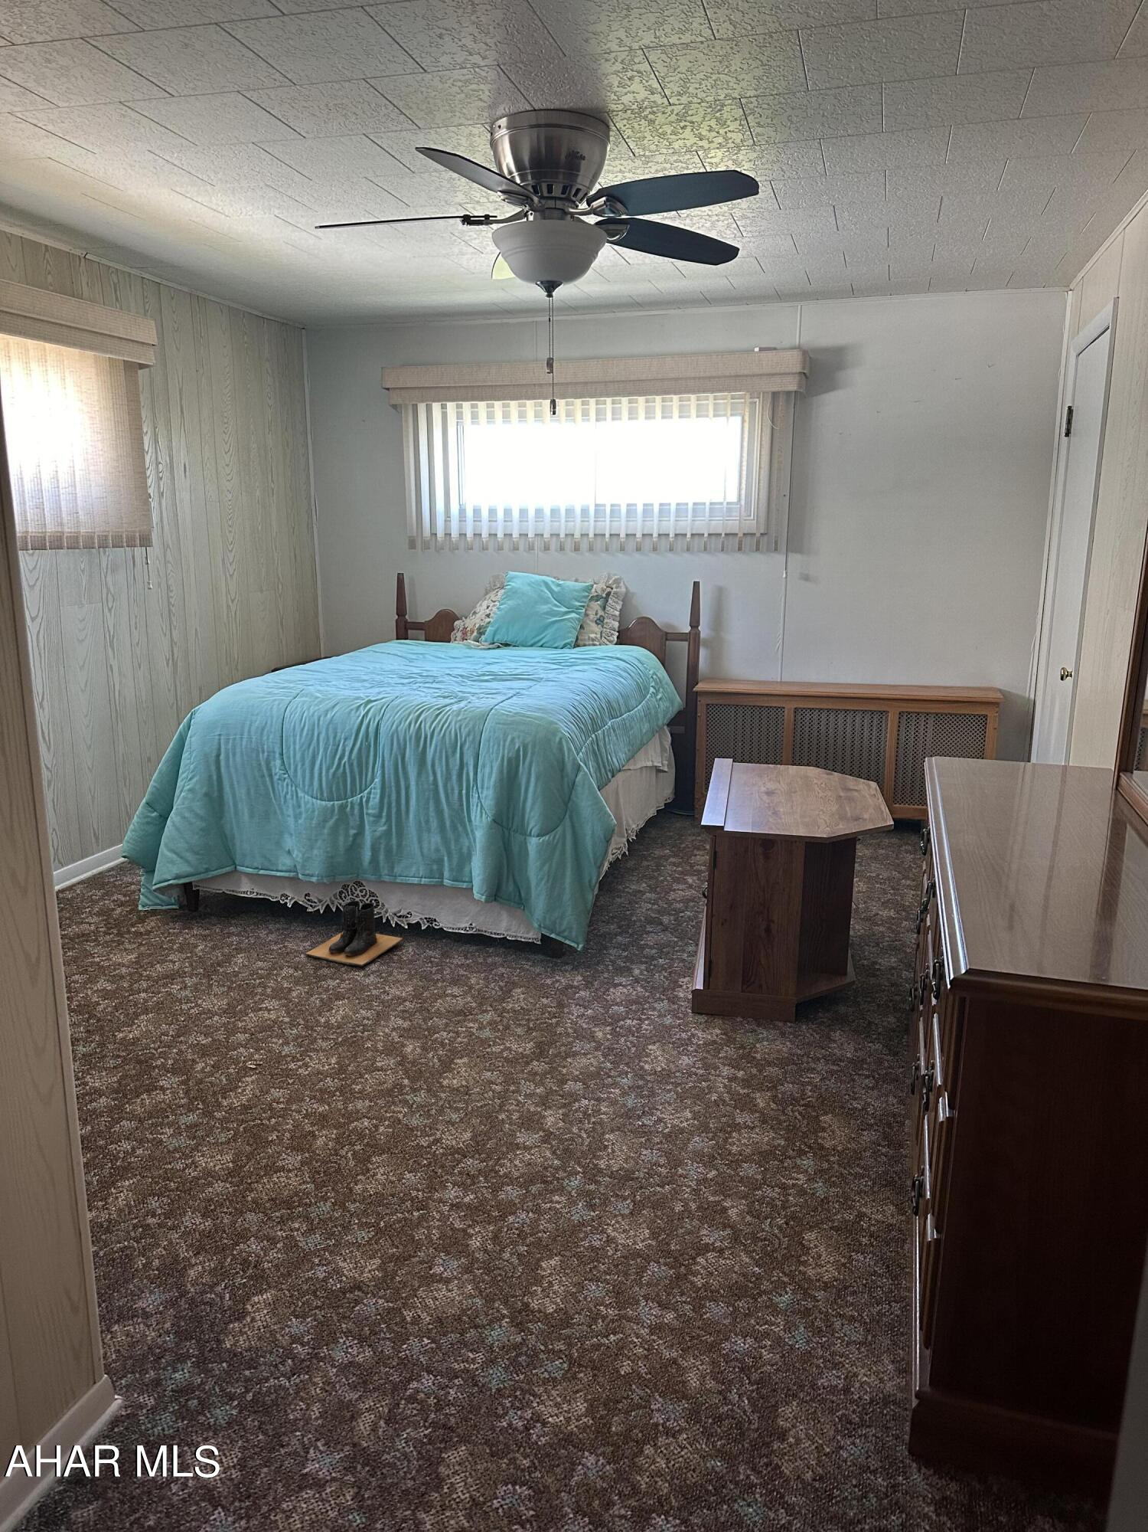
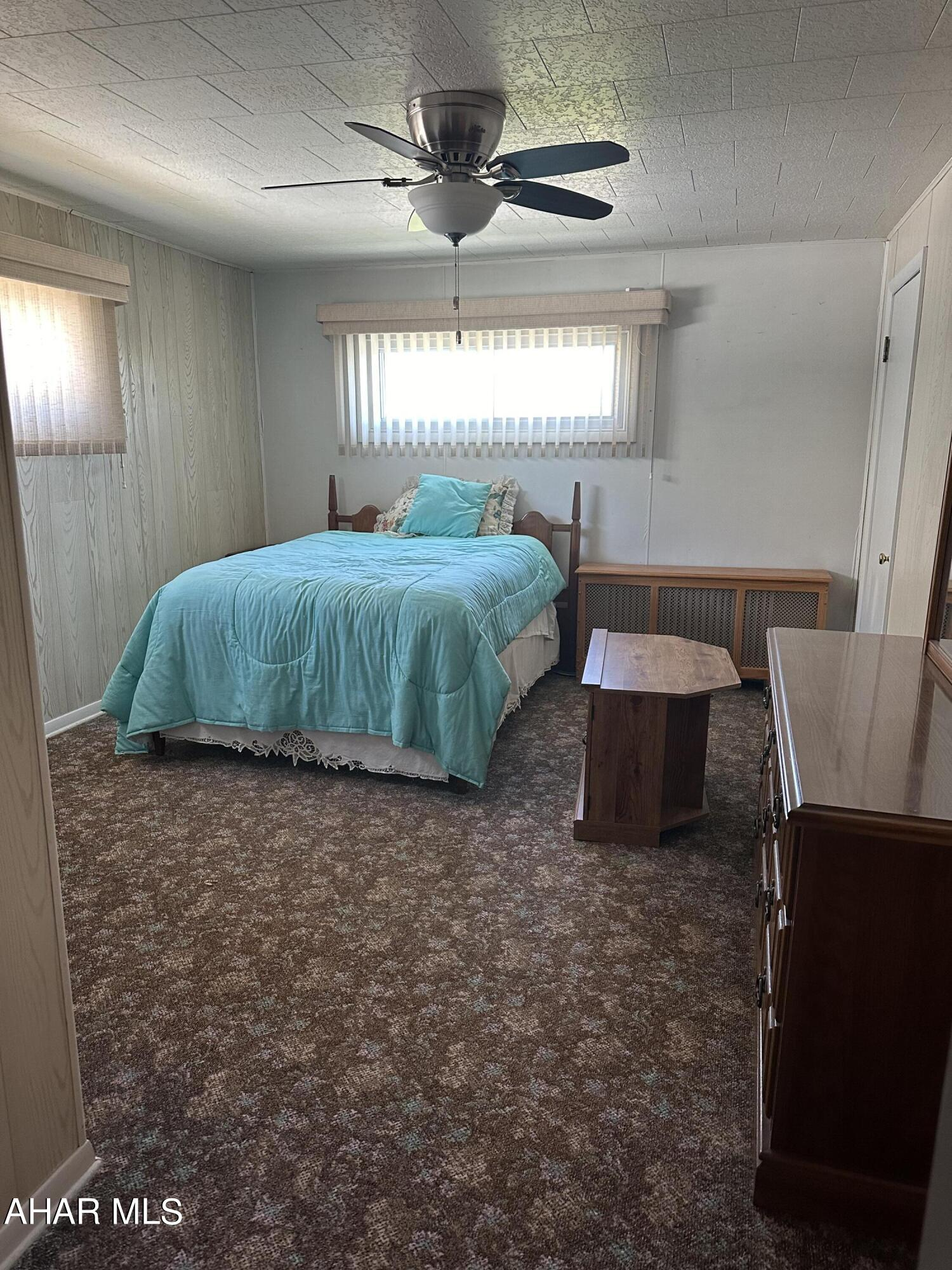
- boots [305,900,403,967]
